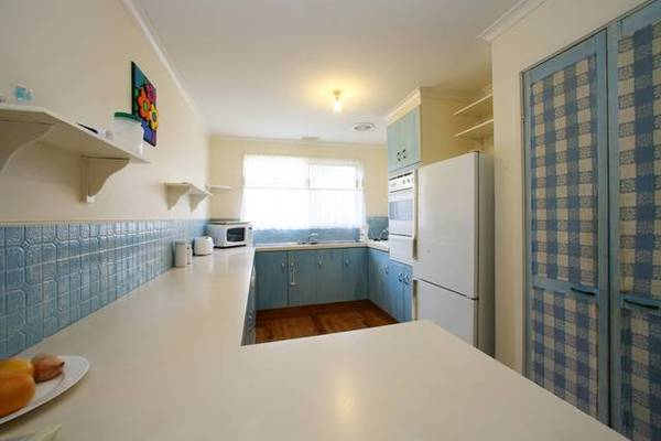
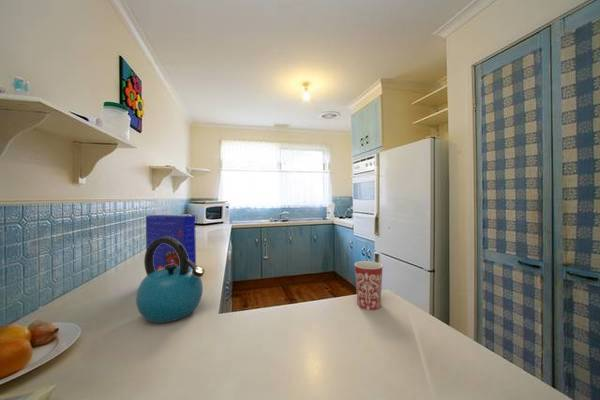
+ mug [353,260,384,311]
+ cereal box [145,214,197,271]
+ kettle [135,237,206,324]
